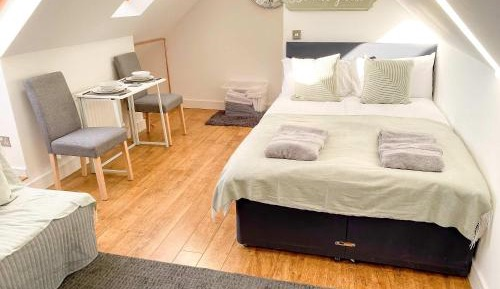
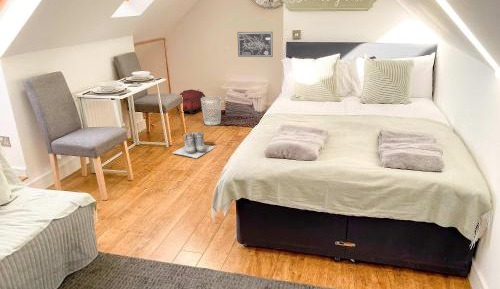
+ wastebasket [201,95,222,126]
+ backpack [176,88,206,114]
+ wall art [237,31,274,58]
+ boots [172,131,216,159]
